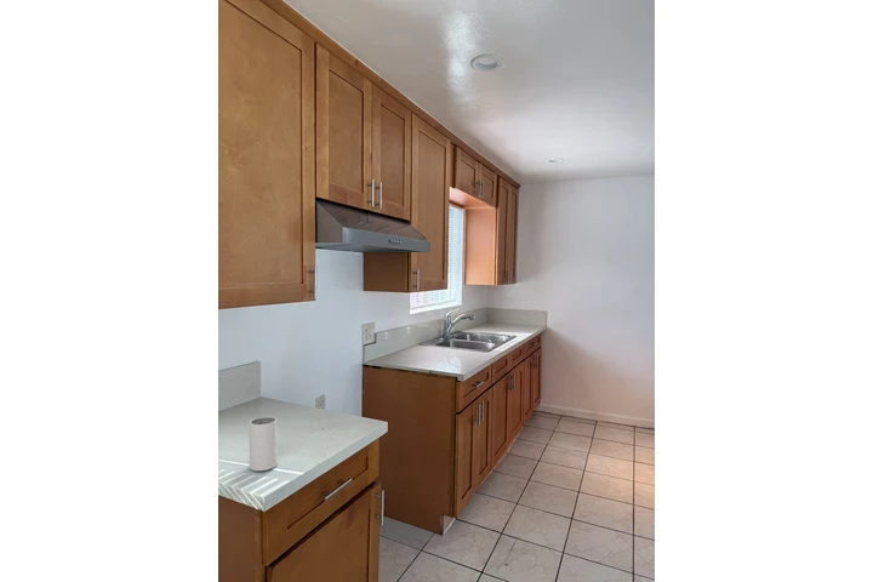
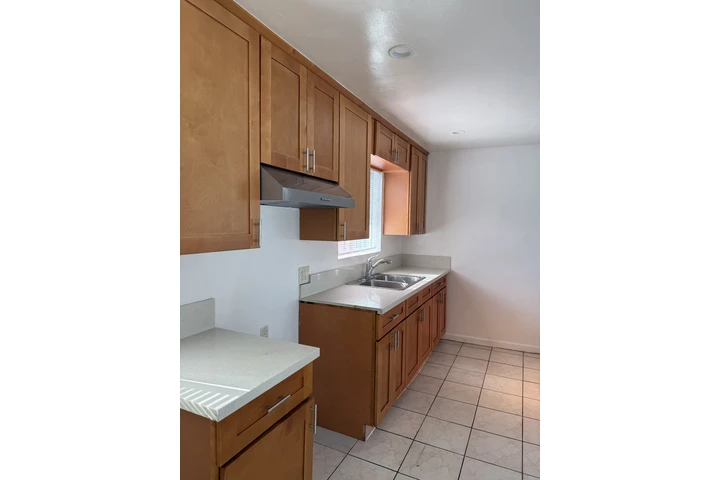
- mug [249,416,278,472]
